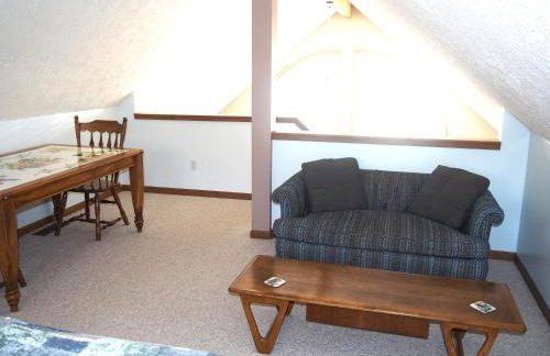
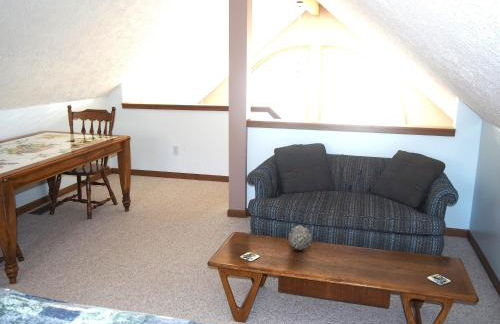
+ decorative ball [287,224,312,251]
